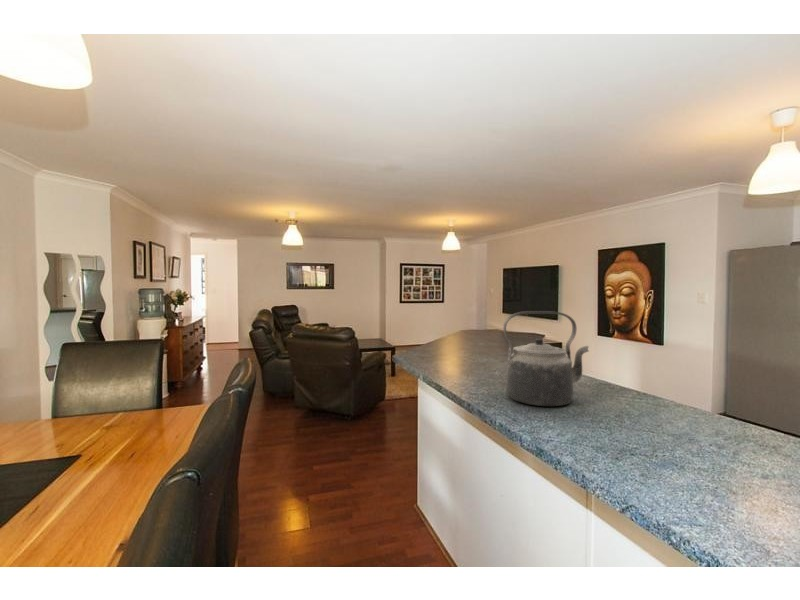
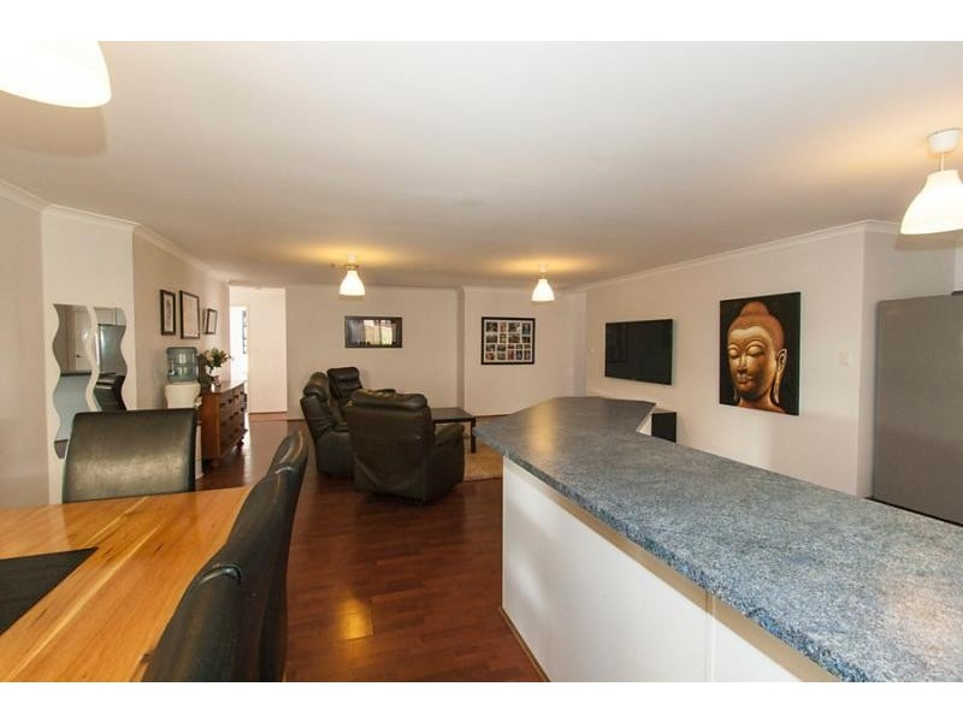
- kettle [502,310,590,407]
